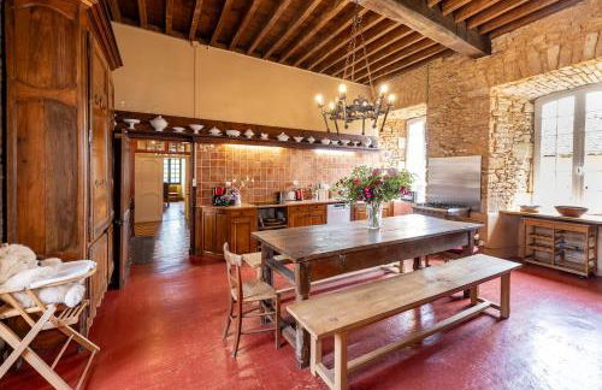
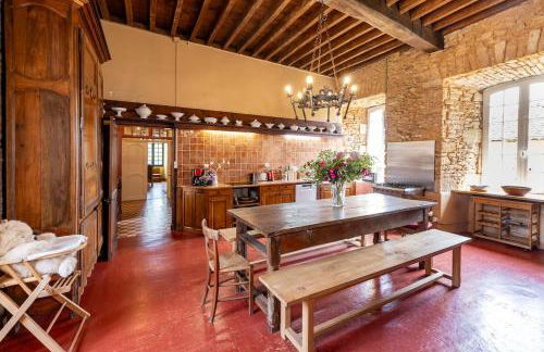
- waste bin [129,235,158,265]
